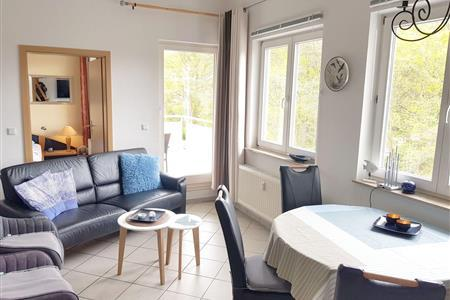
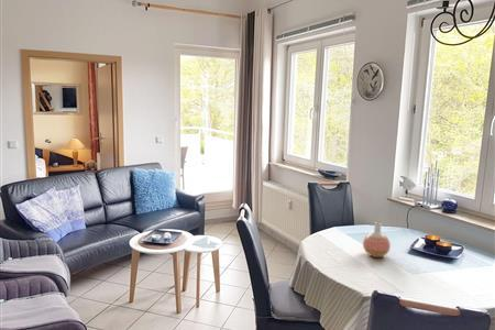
+ vase [362,221,392,258]
